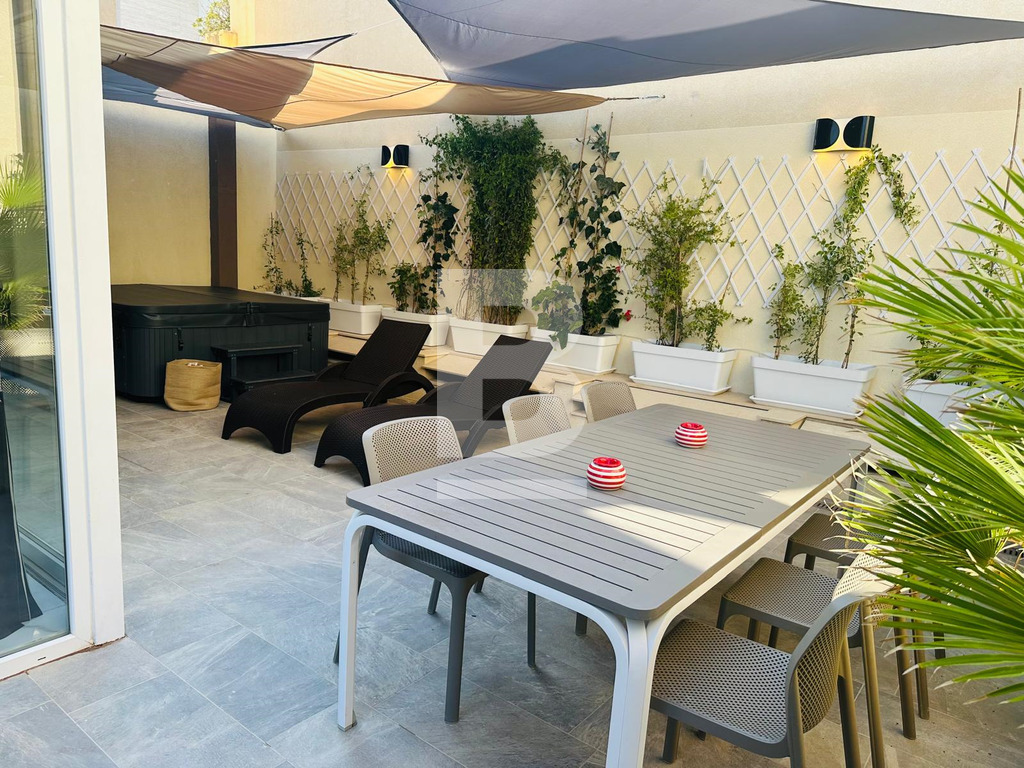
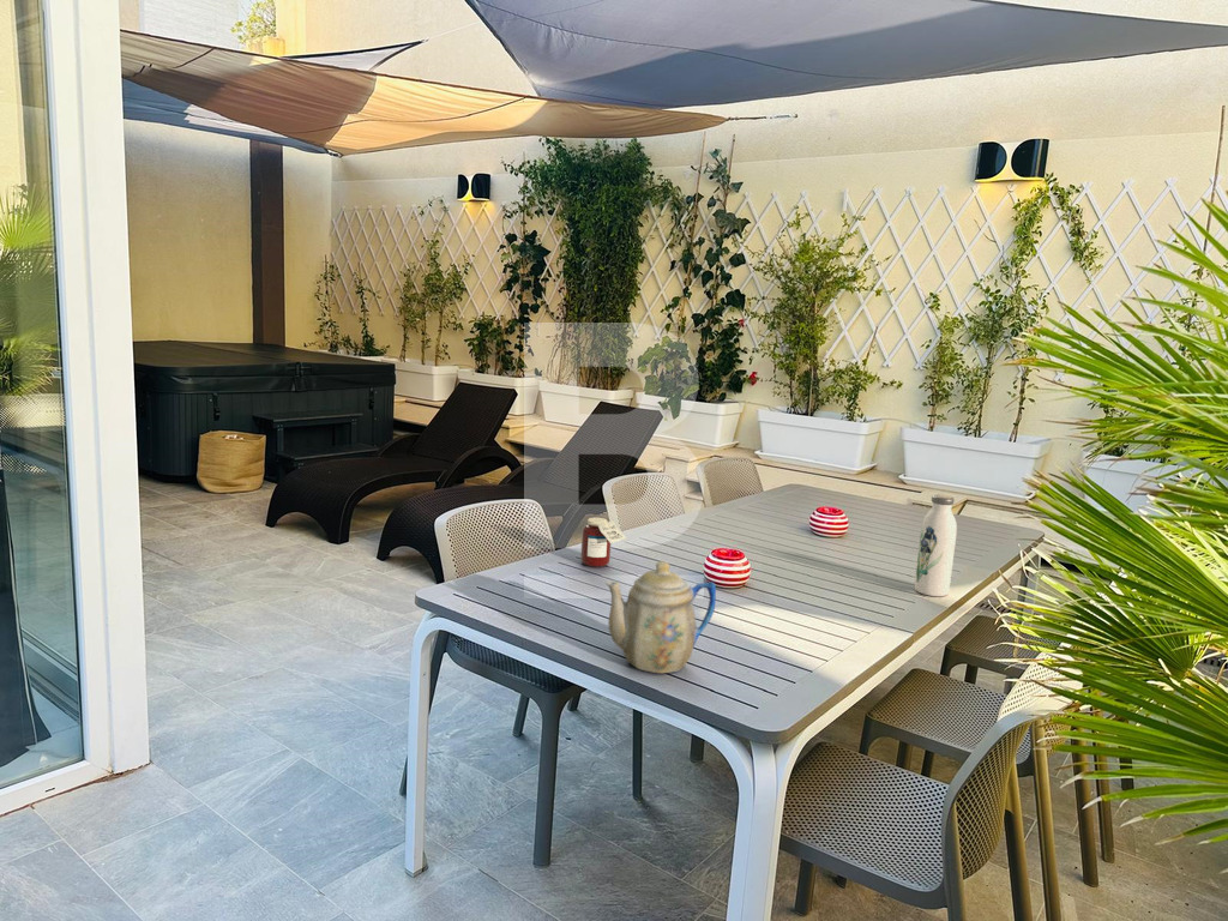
+ water bottle [914,493,958,597]
+ teapot [604,560,717,674]
+ jar [579,517,628,568]
